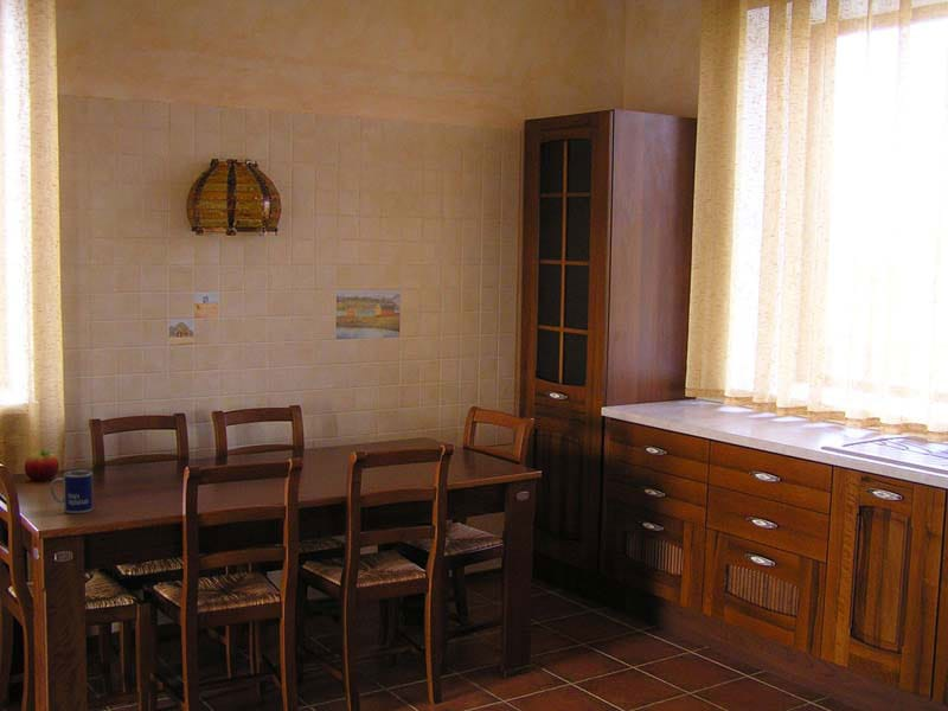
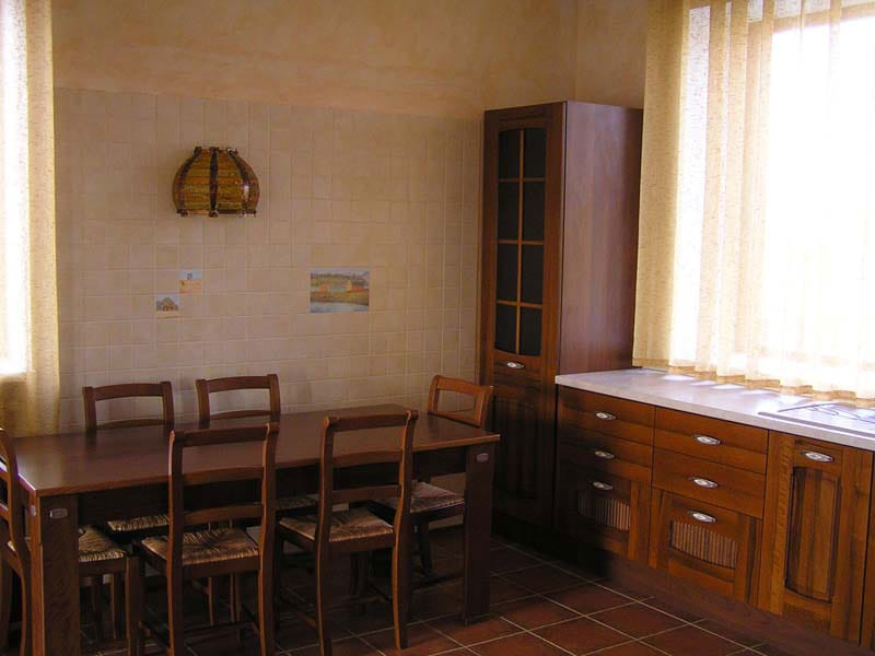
- fruit [24,449,60,482]
- mug [49,469,94,514]
